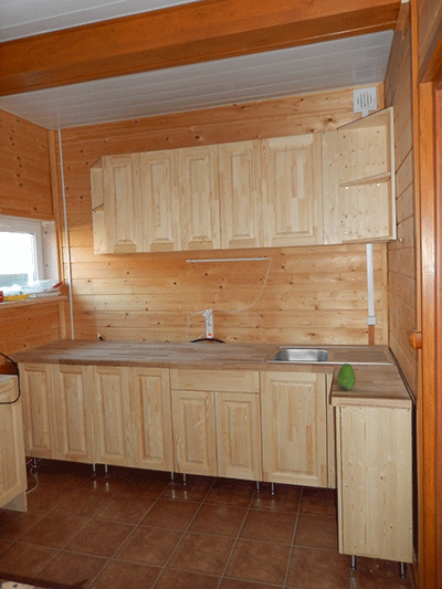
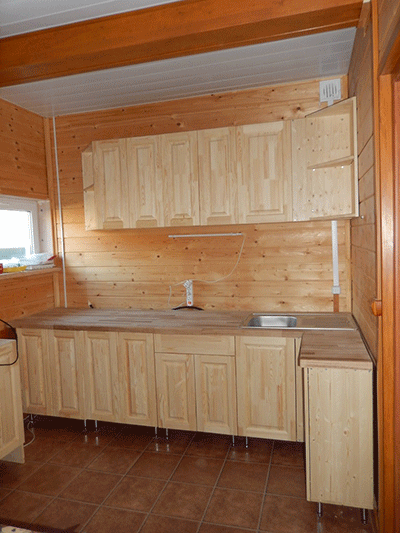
- fruit [336,362,357,391]
